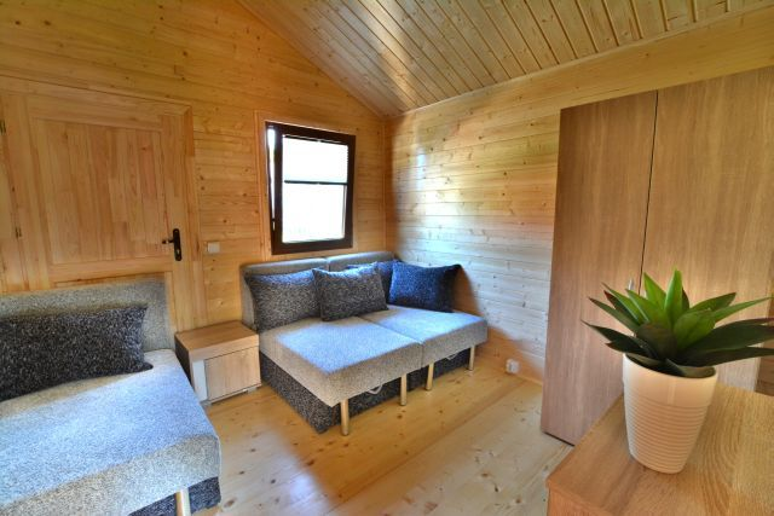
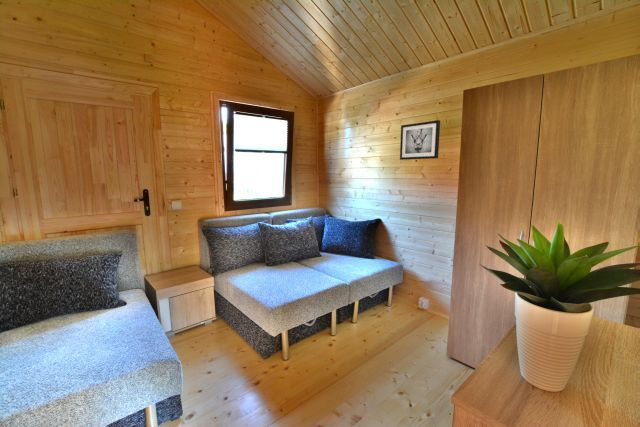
+ wall art [399,119,441,161]
